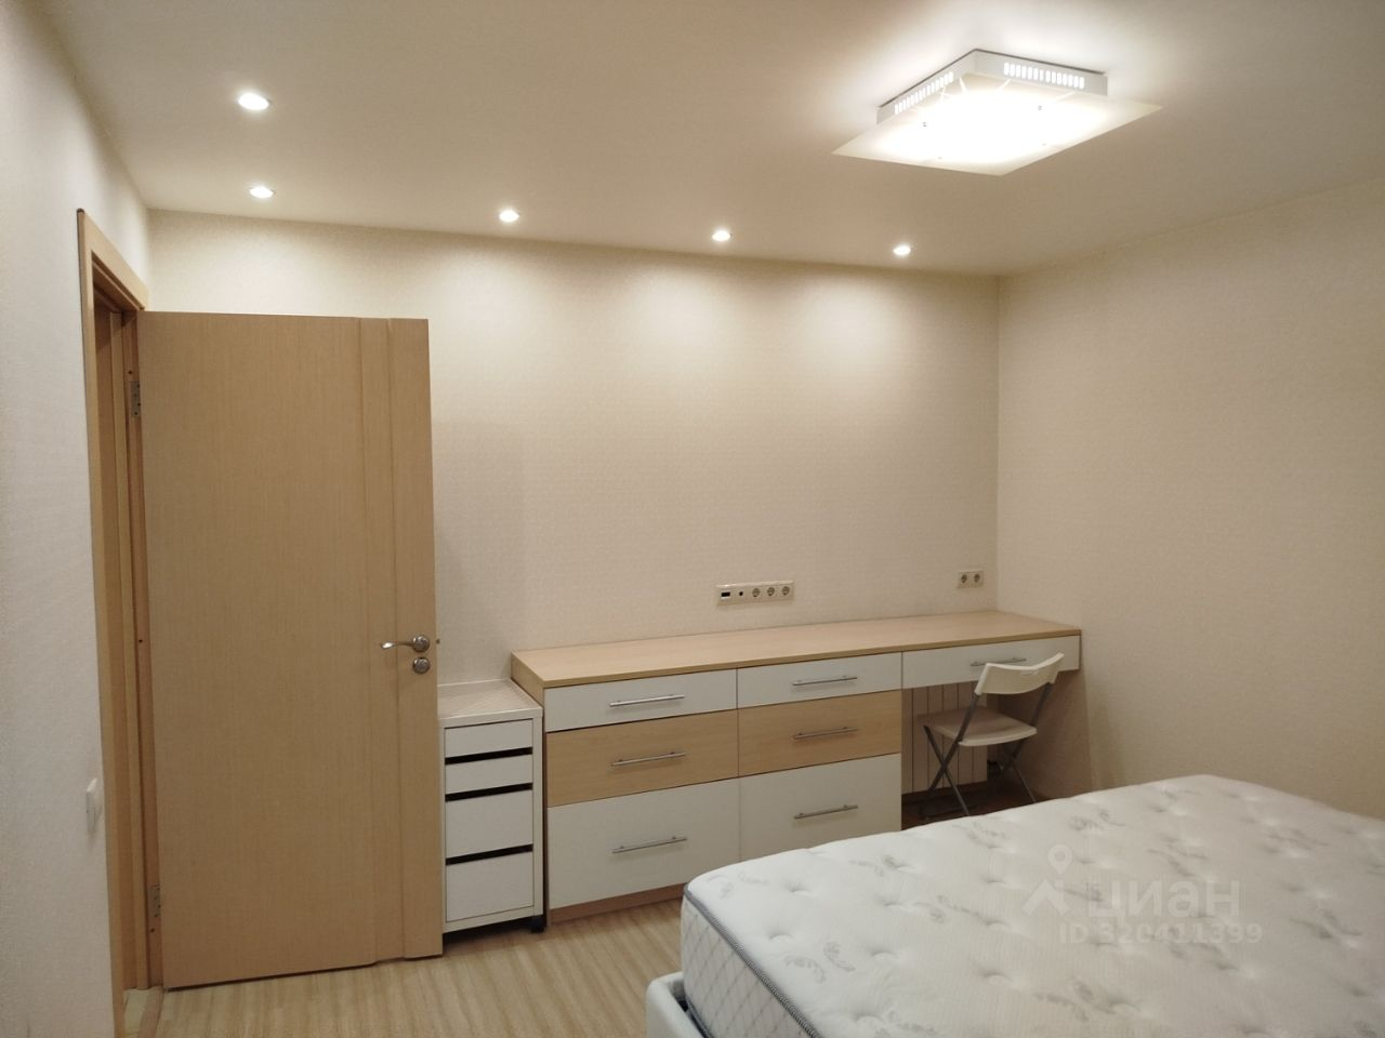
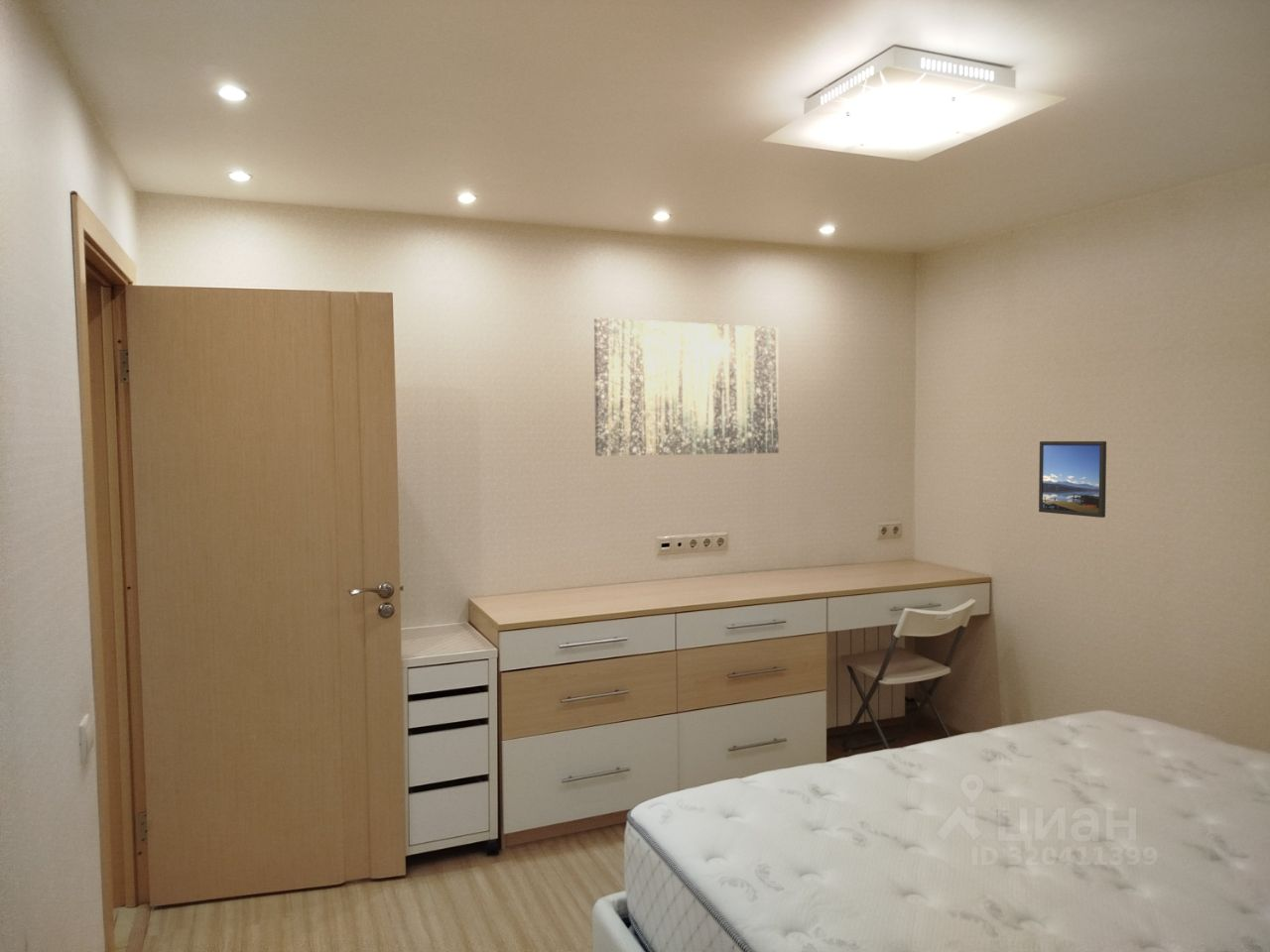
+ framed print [1038,440,1107,519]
+ wall art [593,317,780,457]
